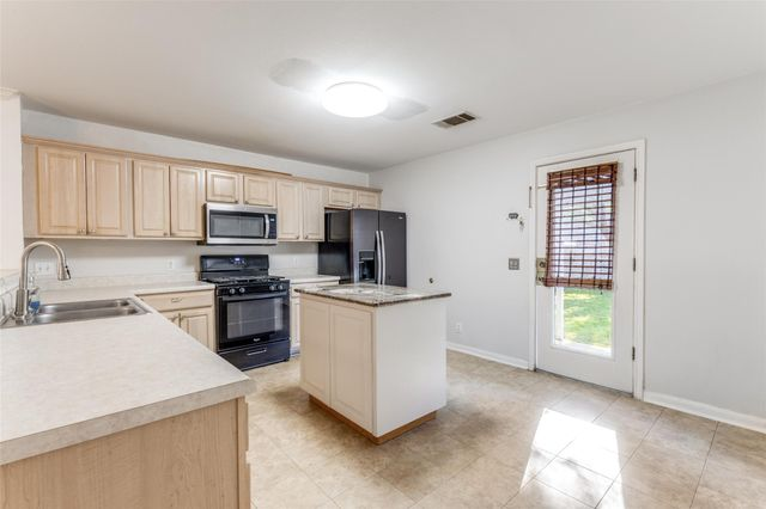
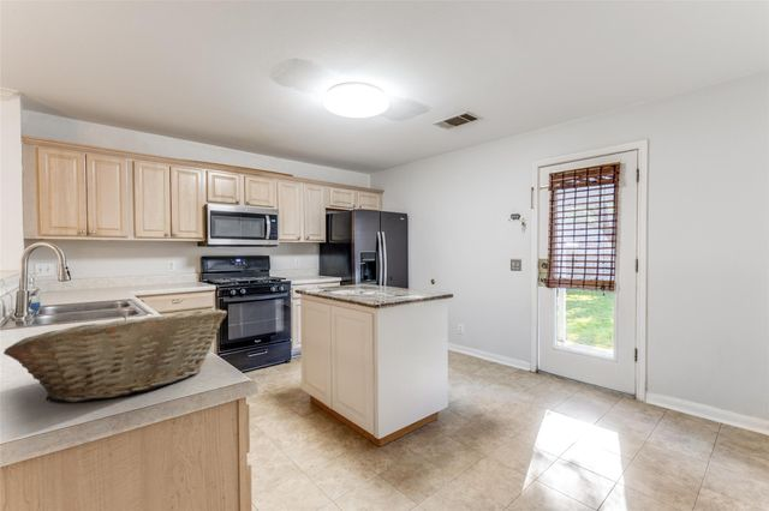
+ fruit basket [2,307,228,403]
